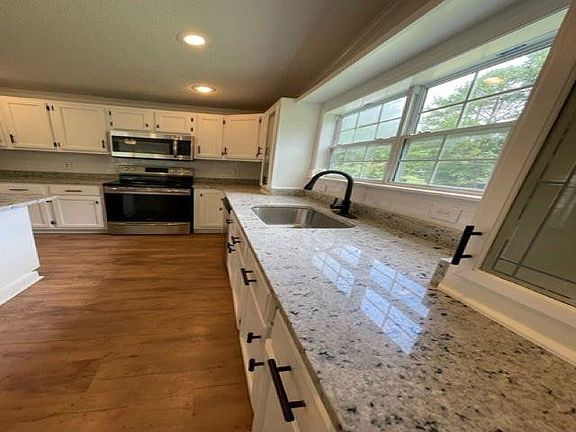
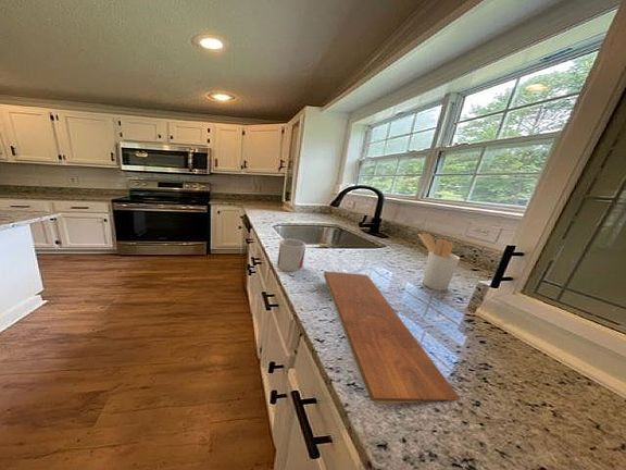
+ utensil holder [417,232,461,292]
+ chopping board [323,270,462,405]
+ mug [276,238,306,272]
